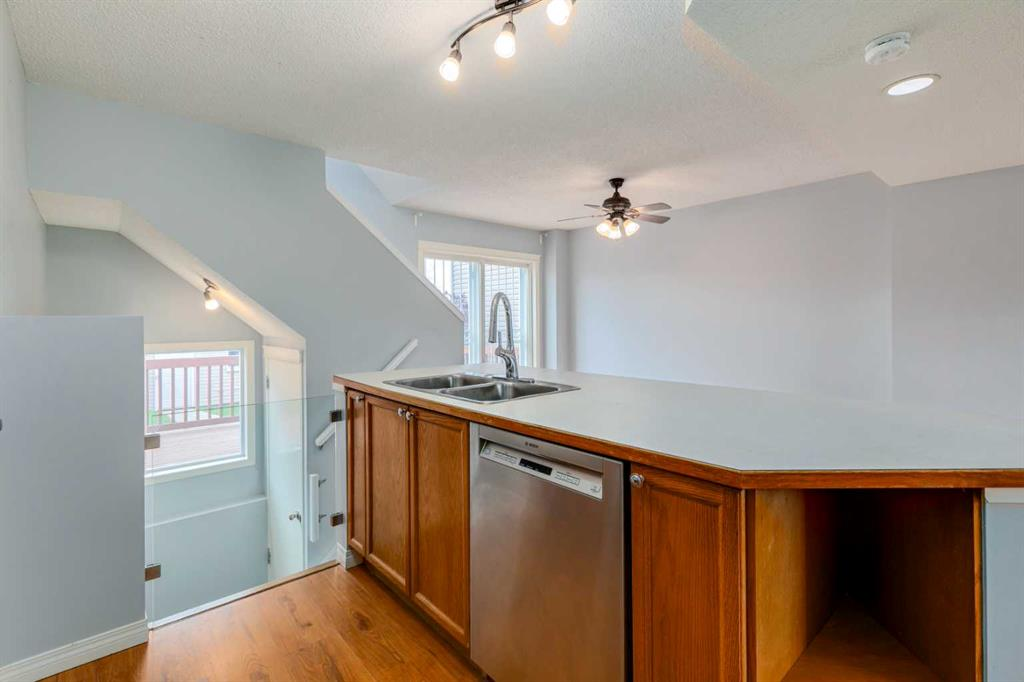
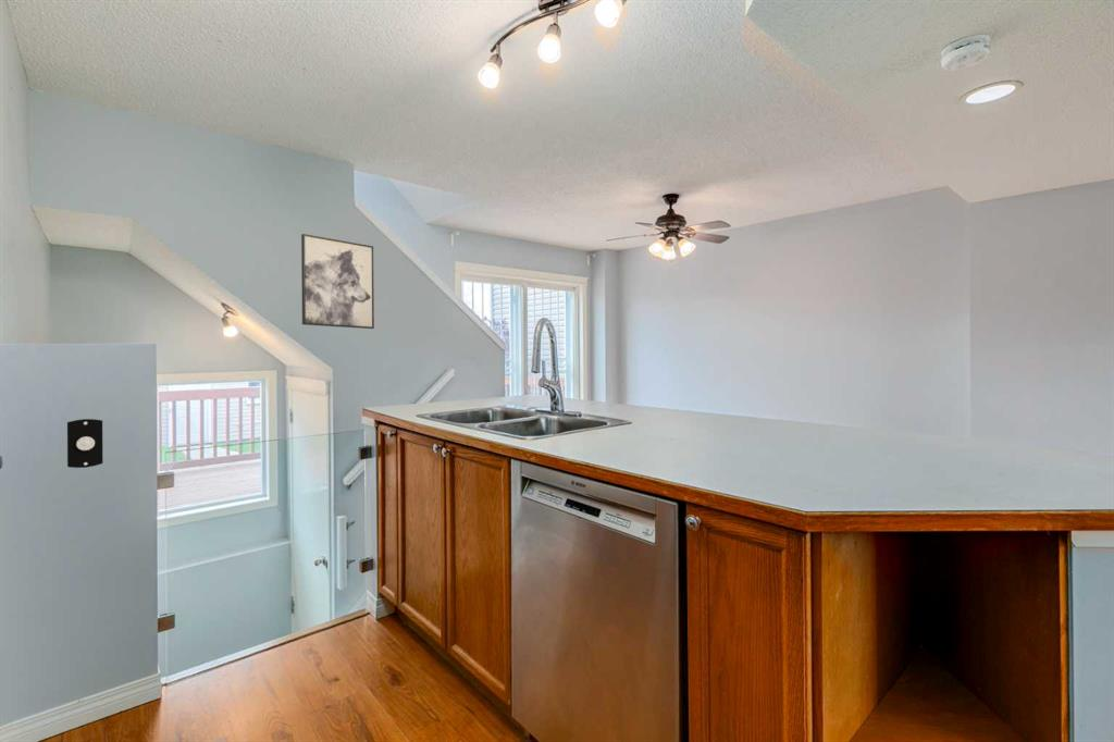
+ light switch [66,418,103,469]
+ wall art [300,233,375,330]
